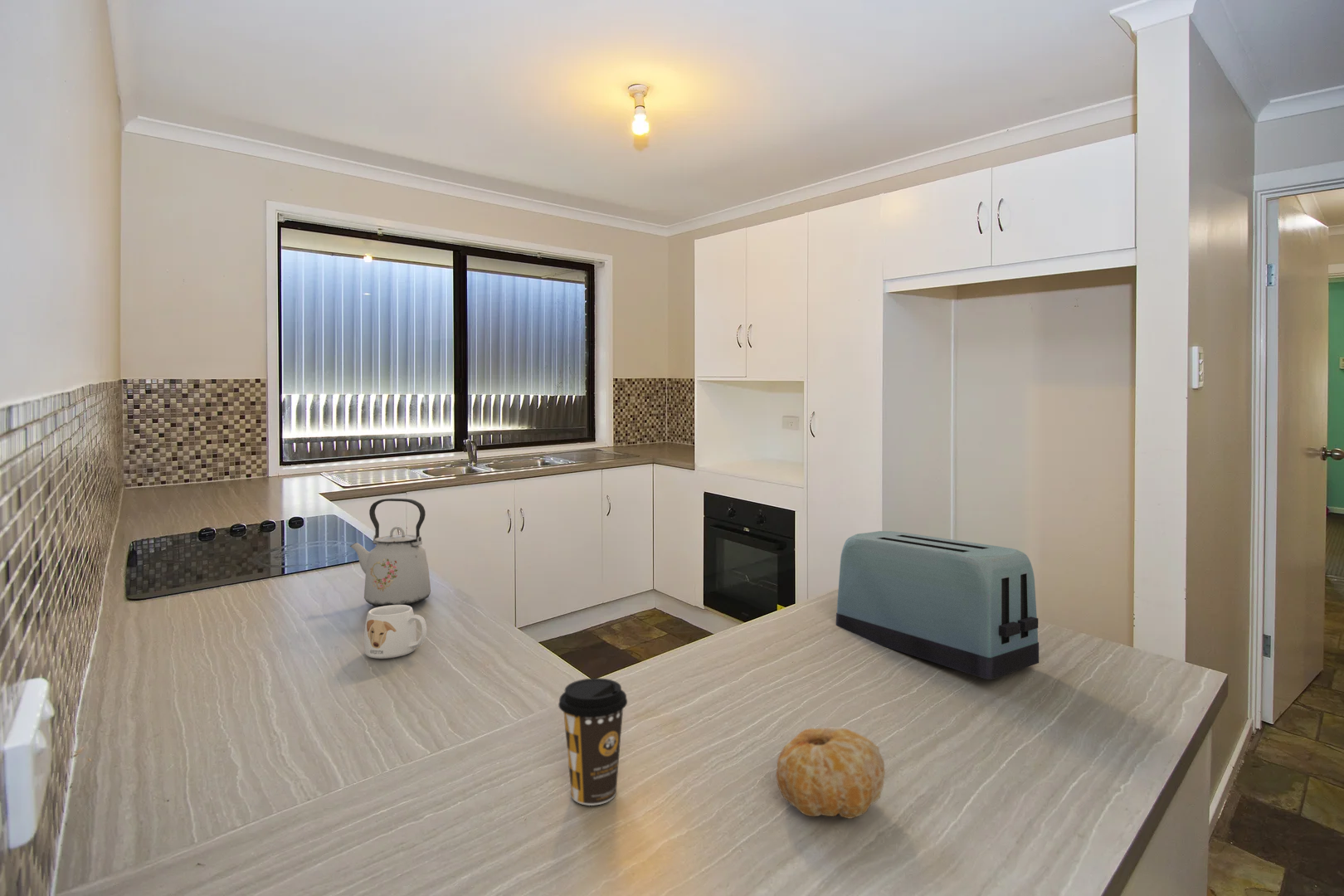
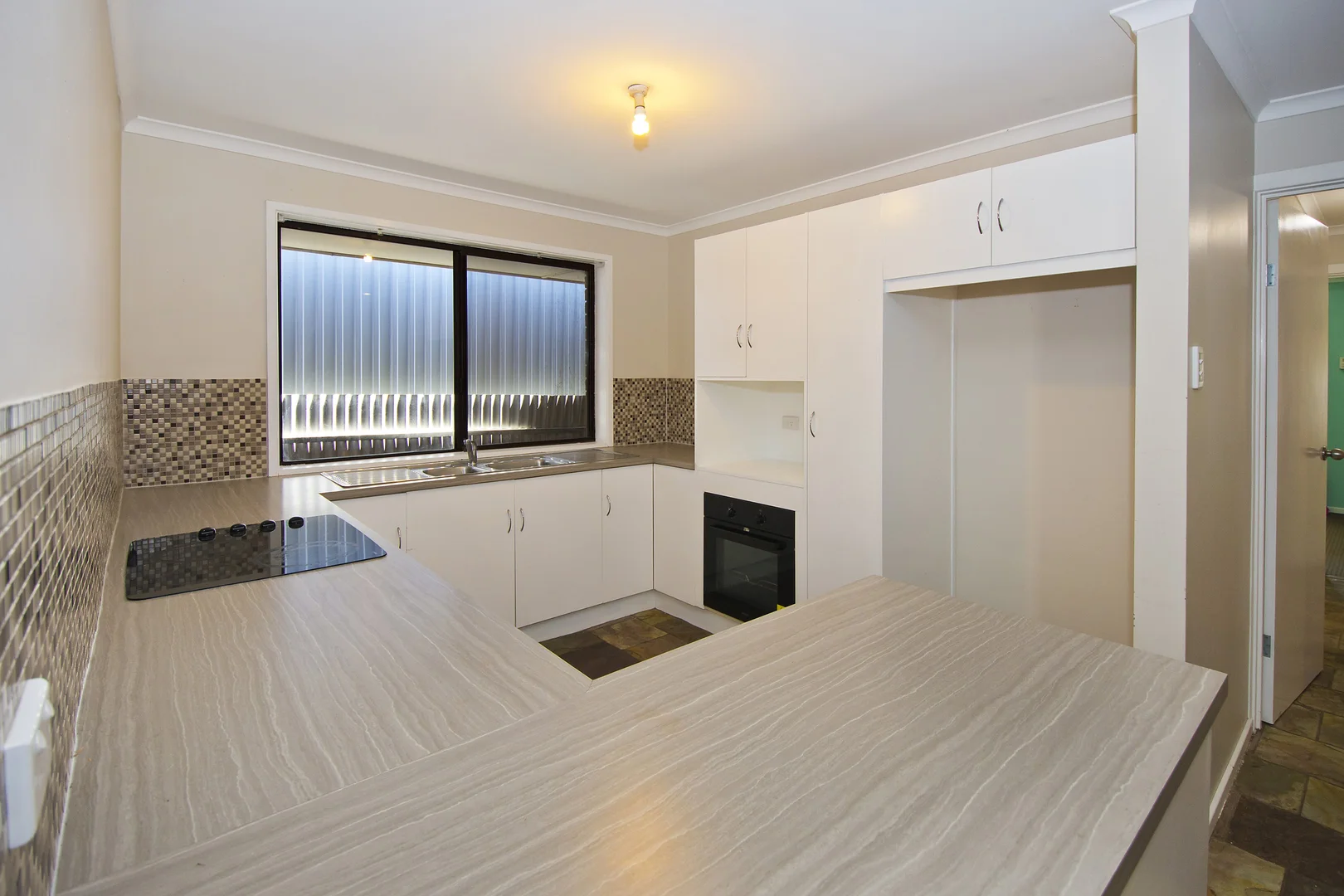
- mug [363,605,427,660]
- fruit [776,726,886,820]
- coffee cup [558,677,628,806]
- toaster [835,530,1040,680]
- kettle [349,498,431,607]
